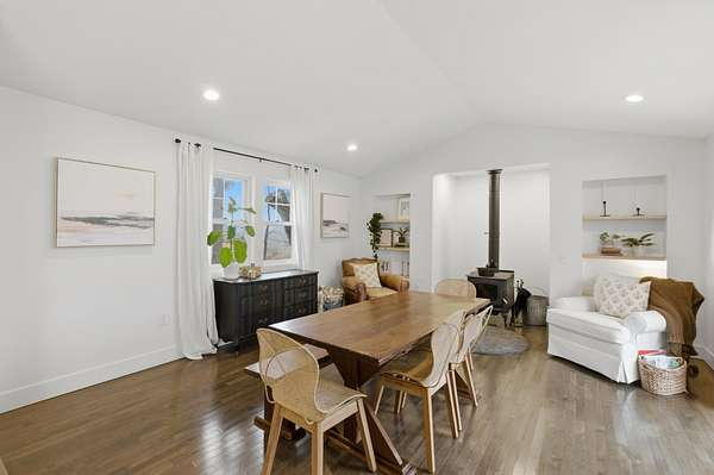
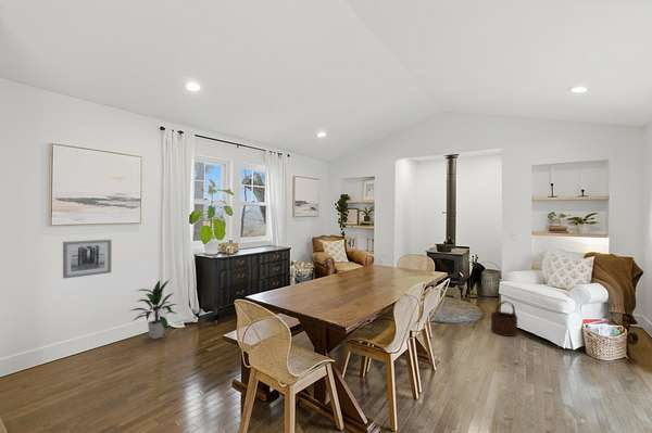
+ wall art [62,239,112,280]
+ wooden bucket [490,301,518,338]
+ indoor plant [128,279,178,340]
